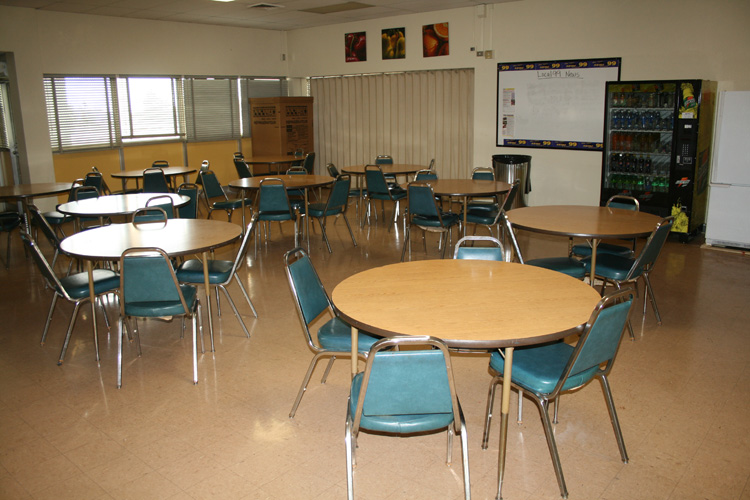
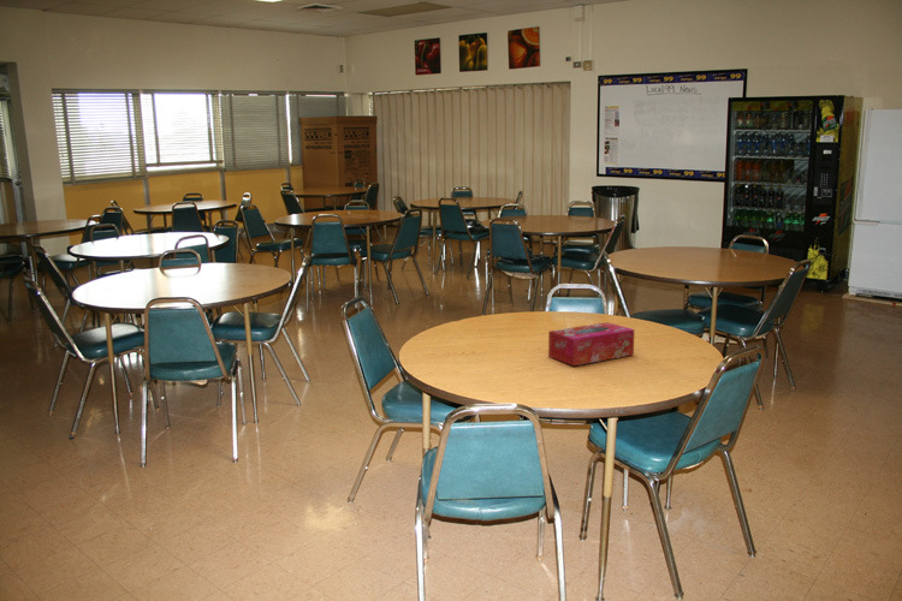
+ tissue box [547,321,635,367]
